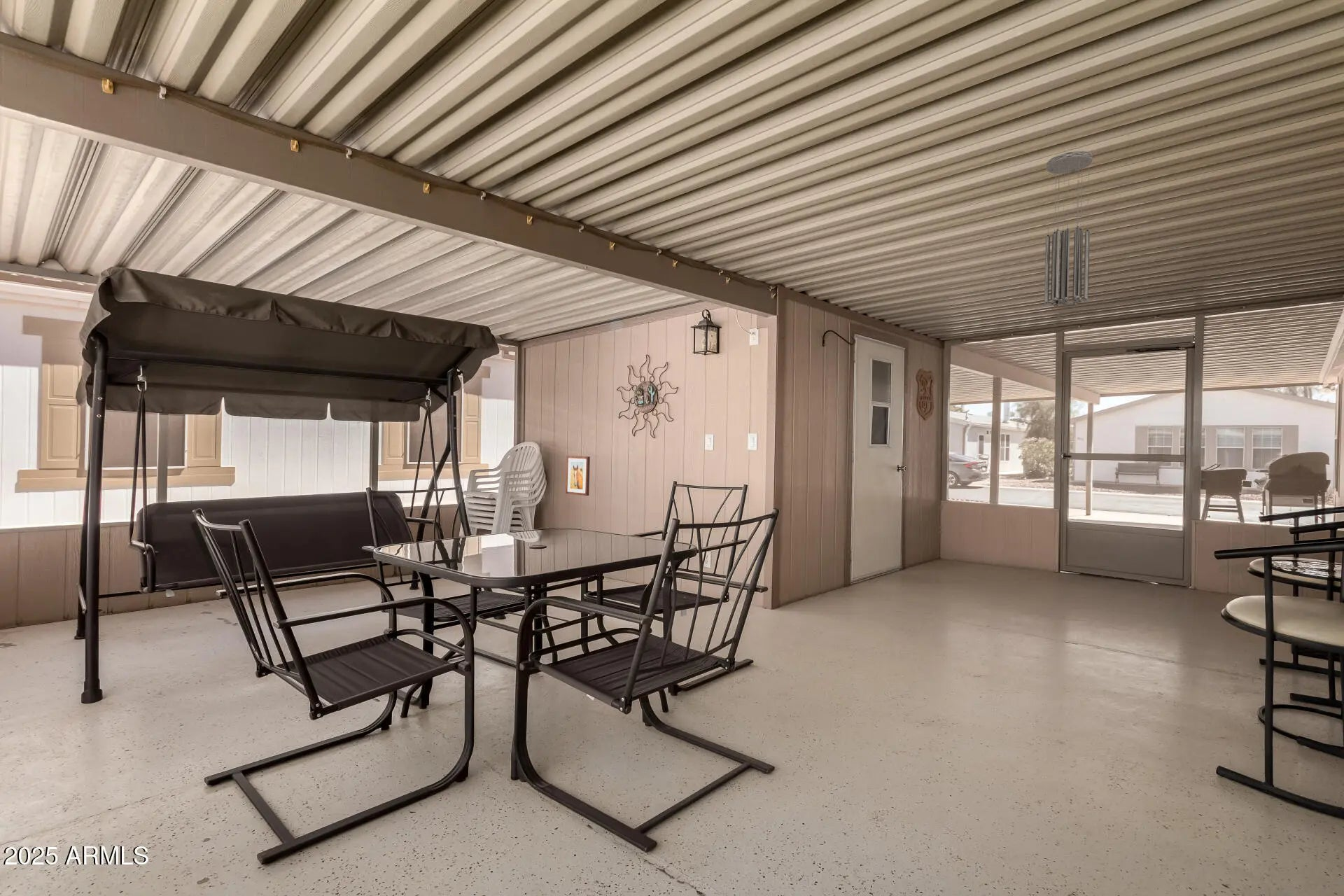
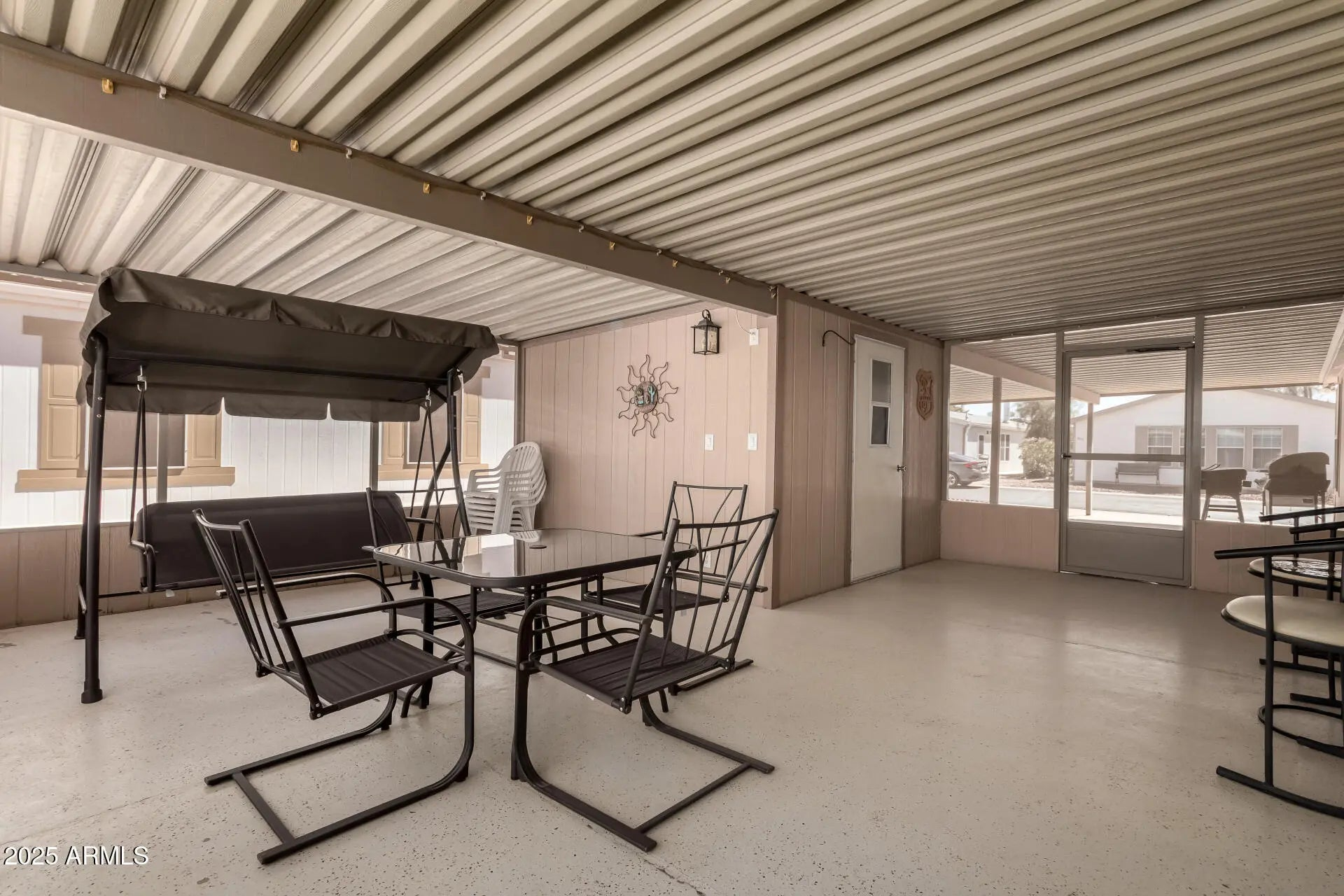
- wall art [565,455,591,496]
- wind chime [1044,151,1093,307]
